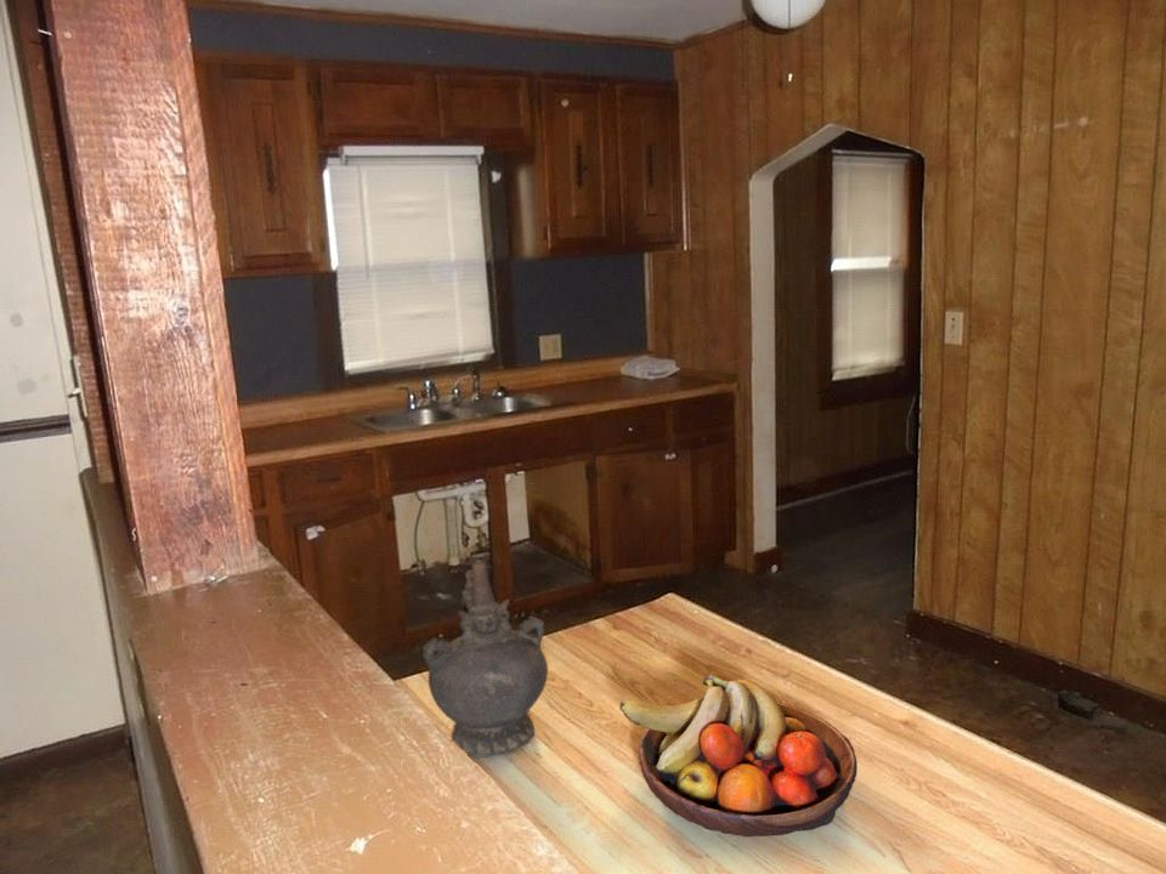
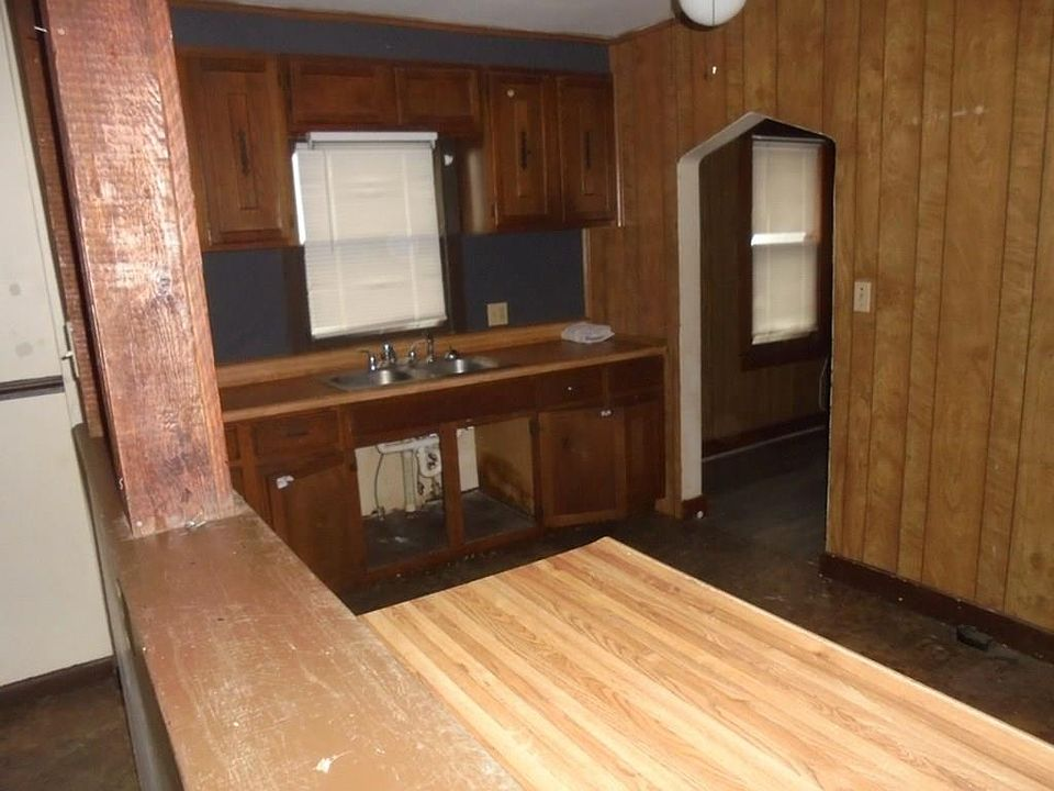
- ceremonial vessel [421,558,549,759]
- fruit bowl [618,672,859,838]
